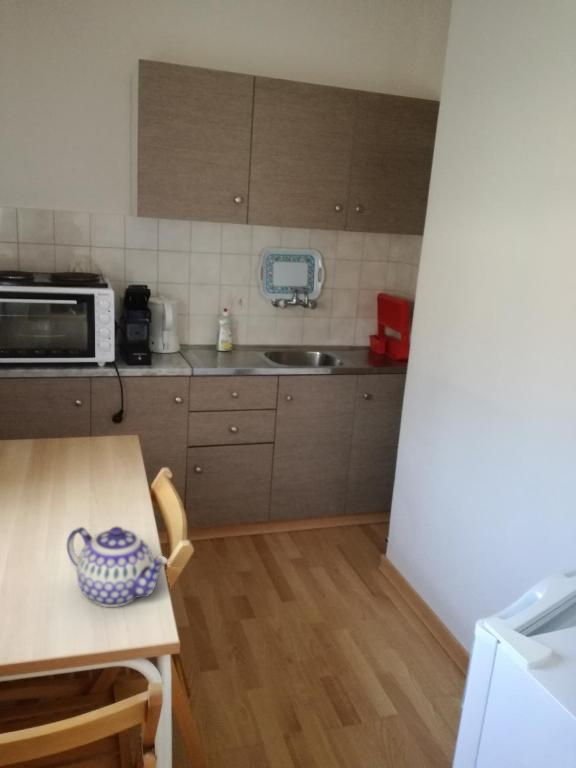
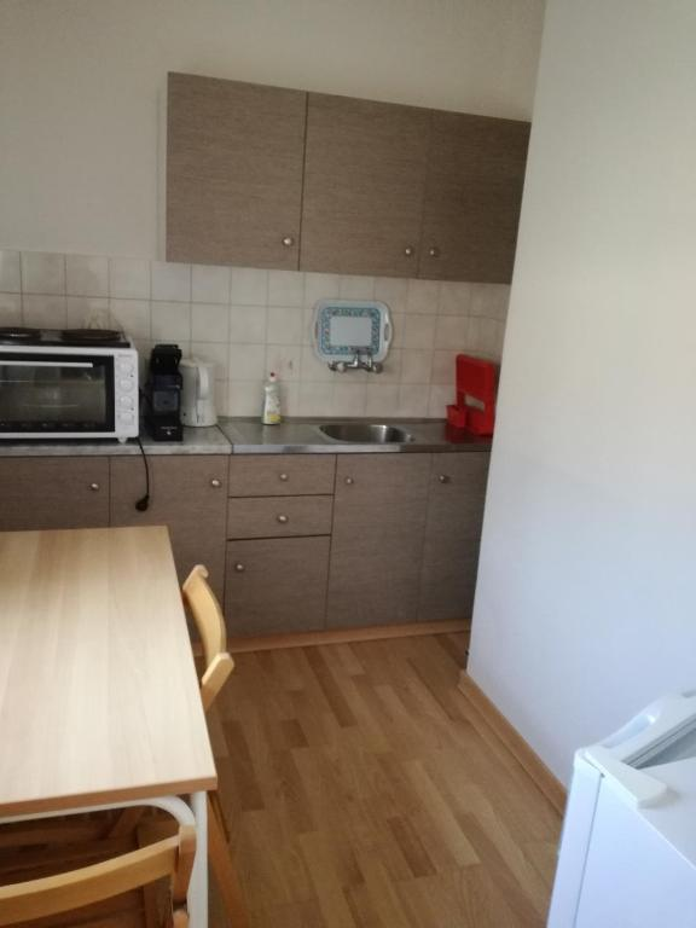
- teapot [66,525,169,608]
